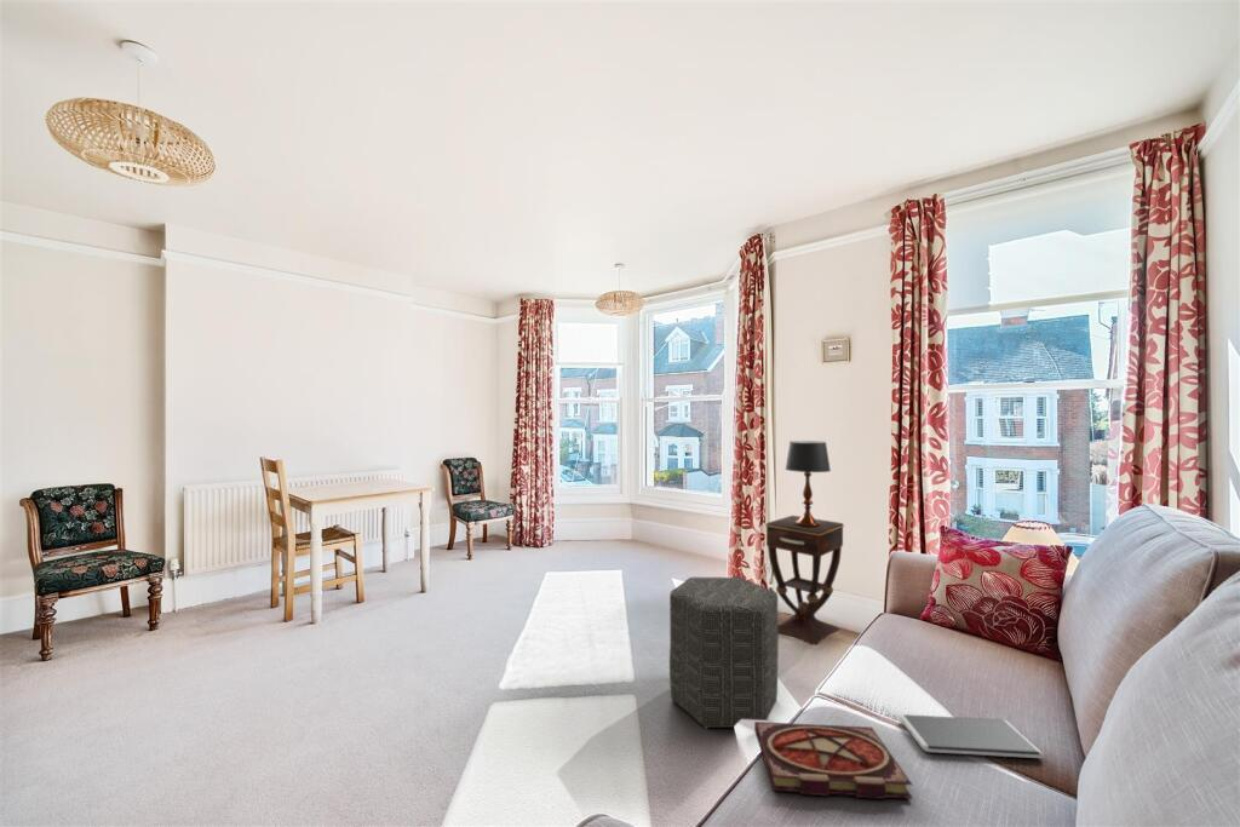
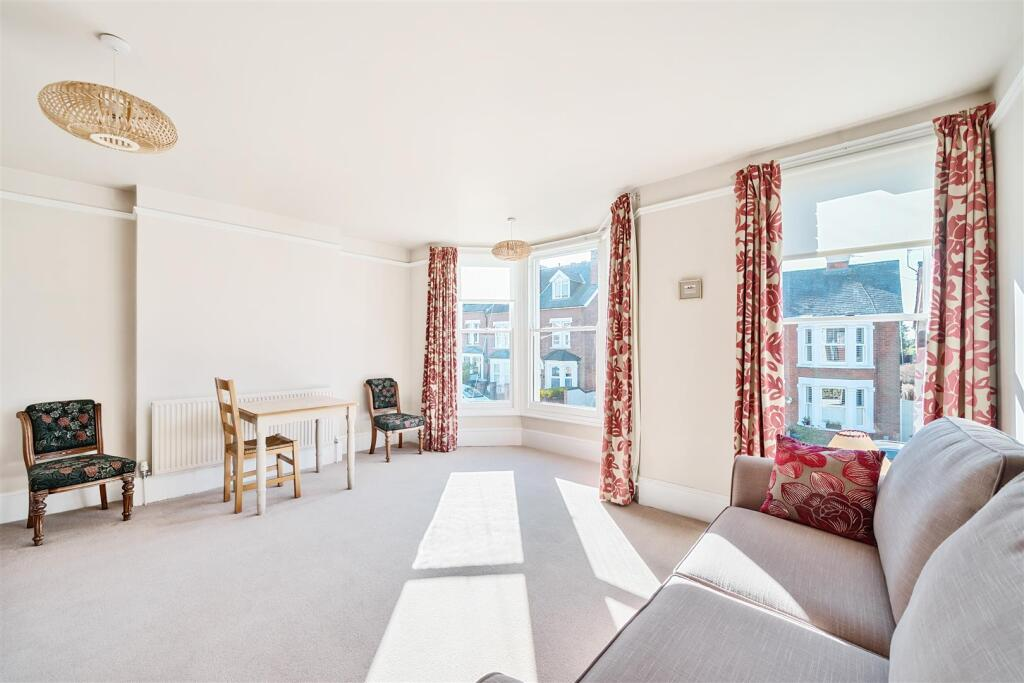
- side table [764,515,845,647]
- ottoman [668,576,780,729]
- book [753,720,914,800]
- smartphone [899,713,1044,759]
- table lamp [785,440,832,528]
